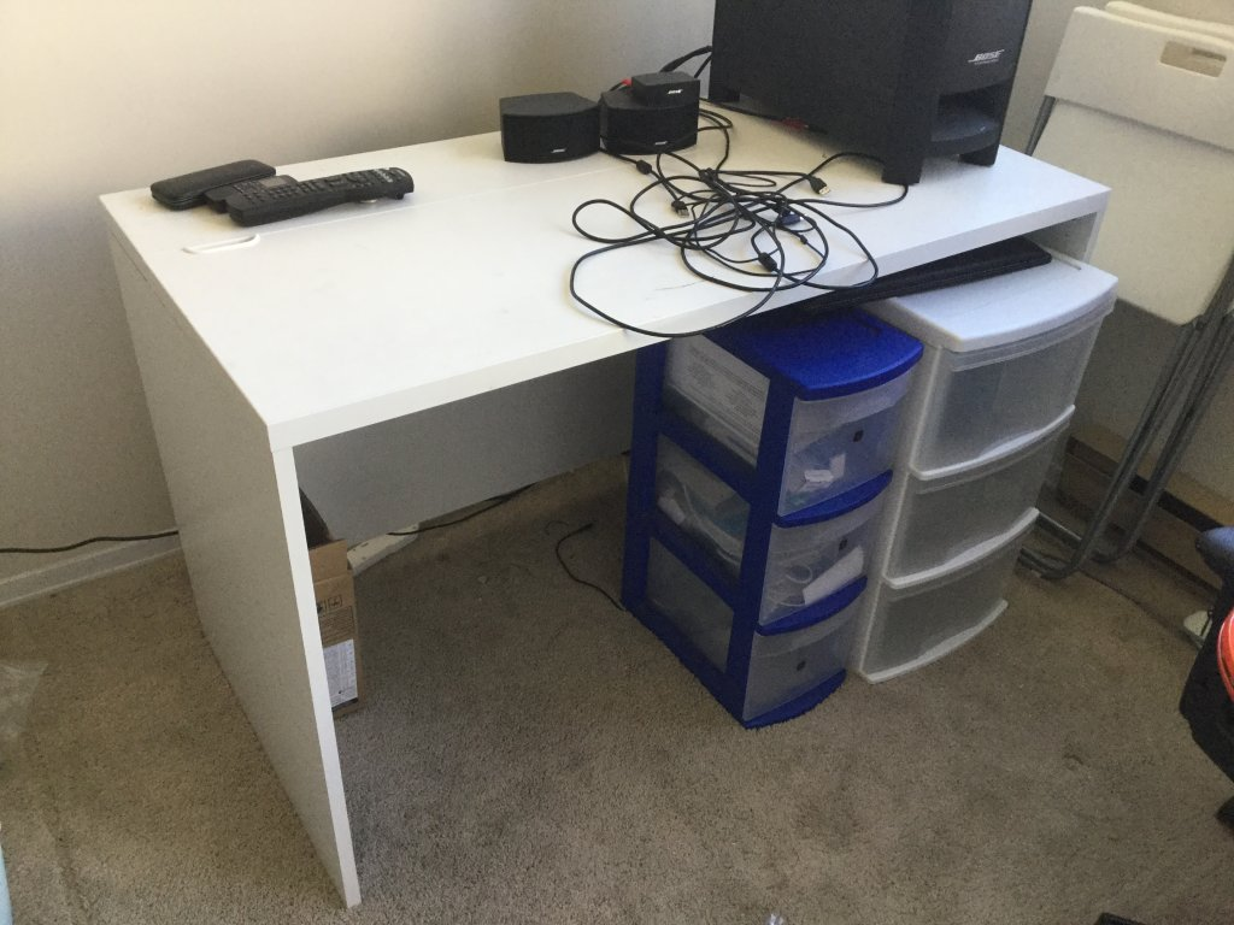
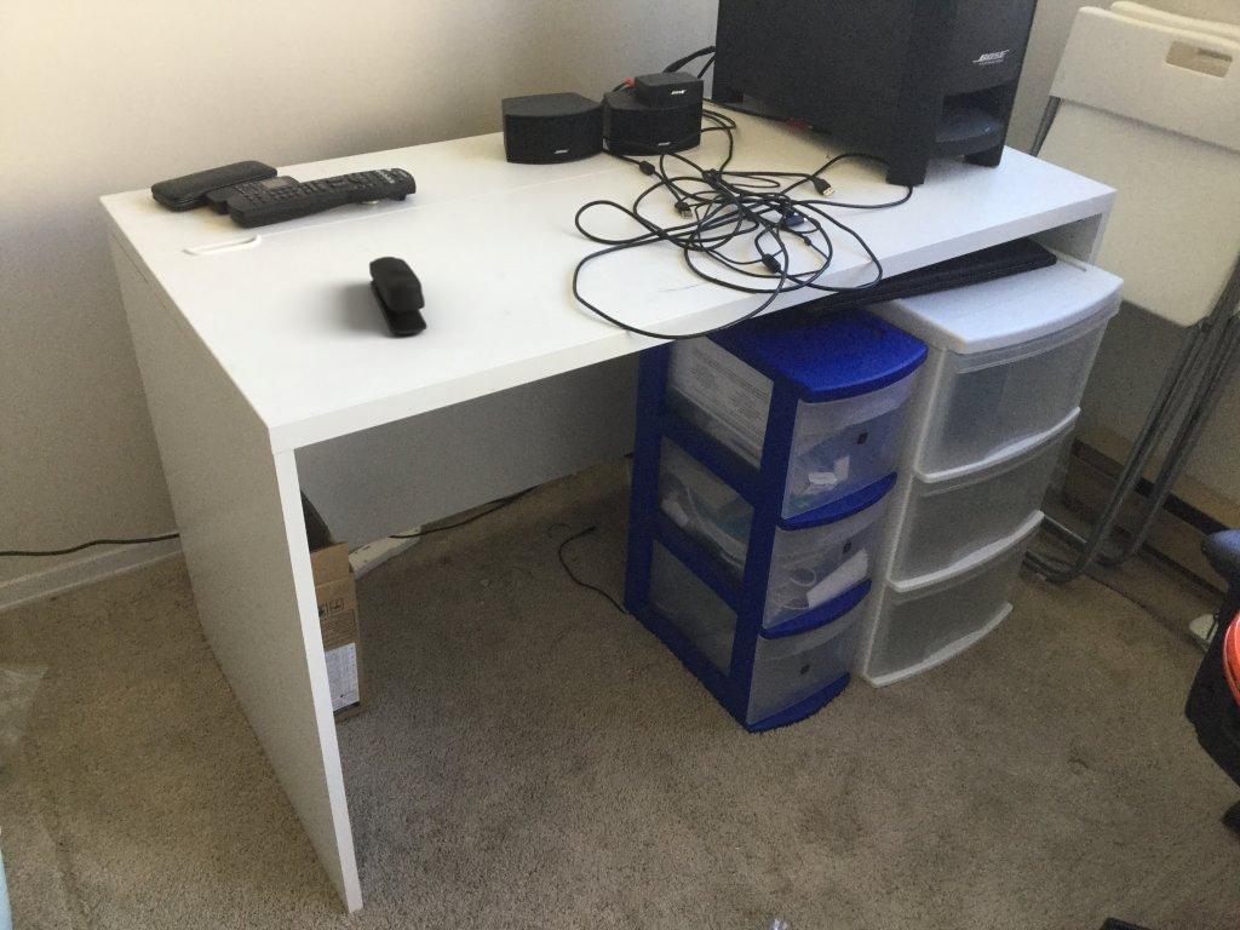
+ stapler [368,256,429,335]
